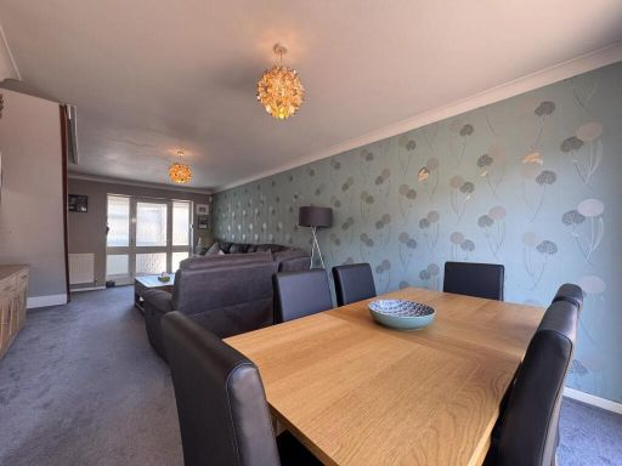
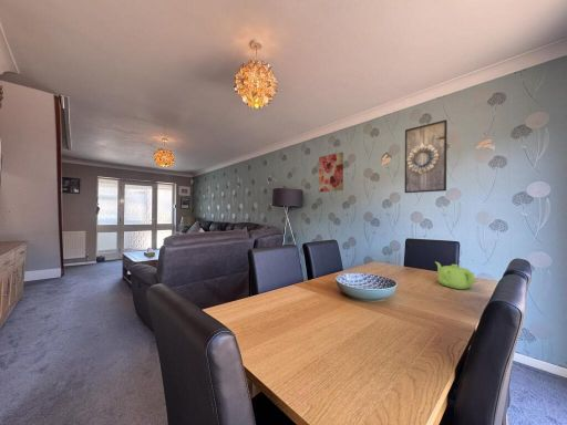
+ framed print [404,118,449,194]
+ wall art [318,152,344,193]
+ teapot [434,261,476,290]
